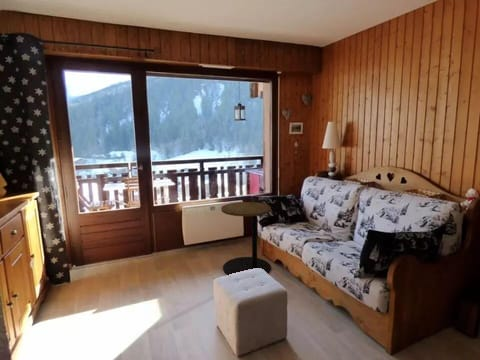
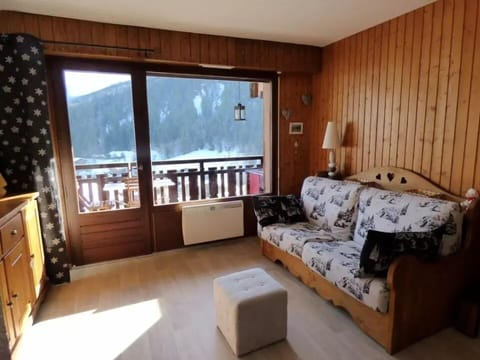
- side table [220,201,272,276]
